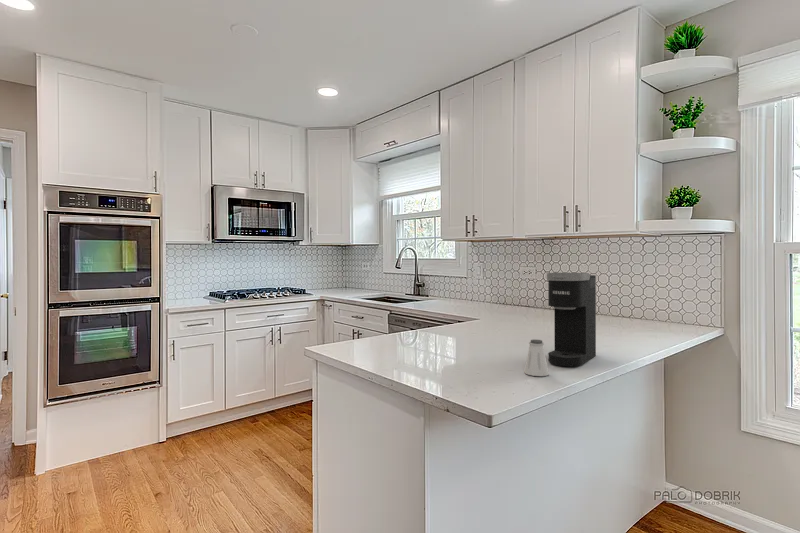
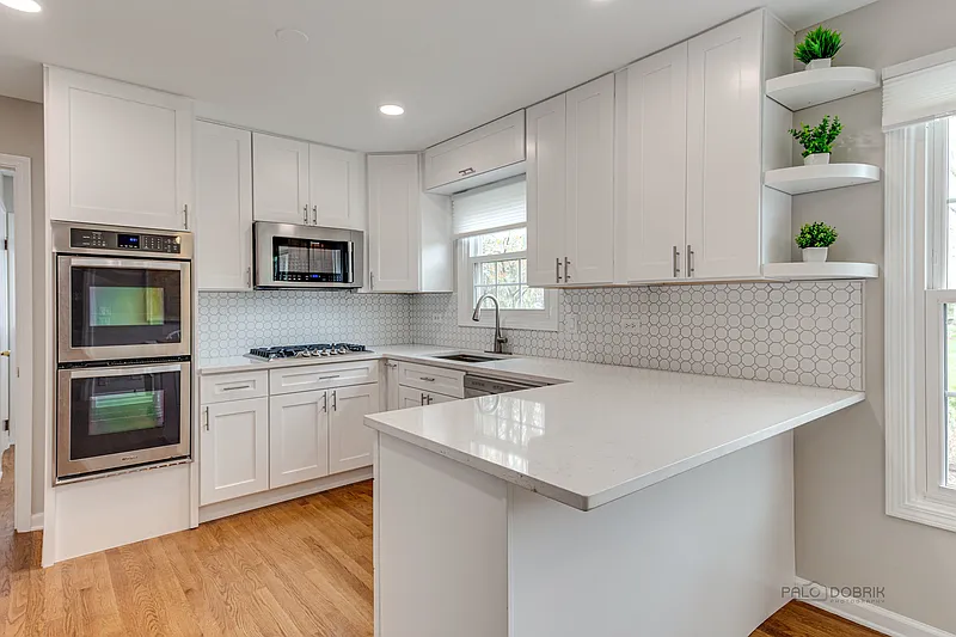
- coffee maker [546,272,597,367]
- saltshaker [523,339,550,377]
